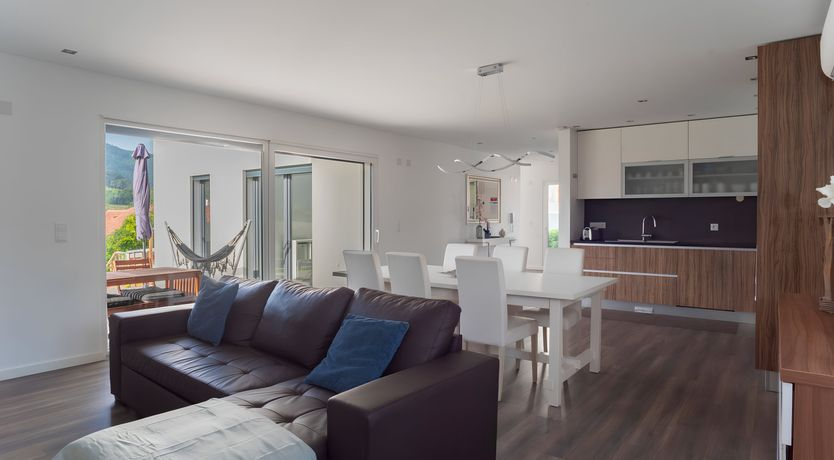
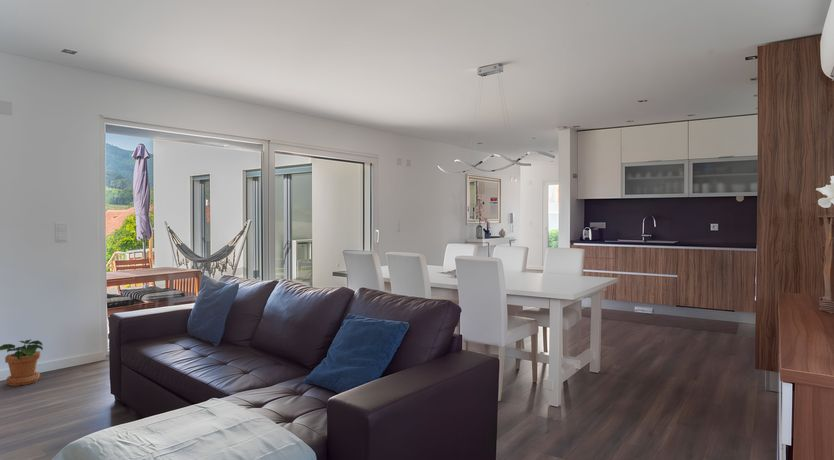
+ potted plant [0,338,44,387]
